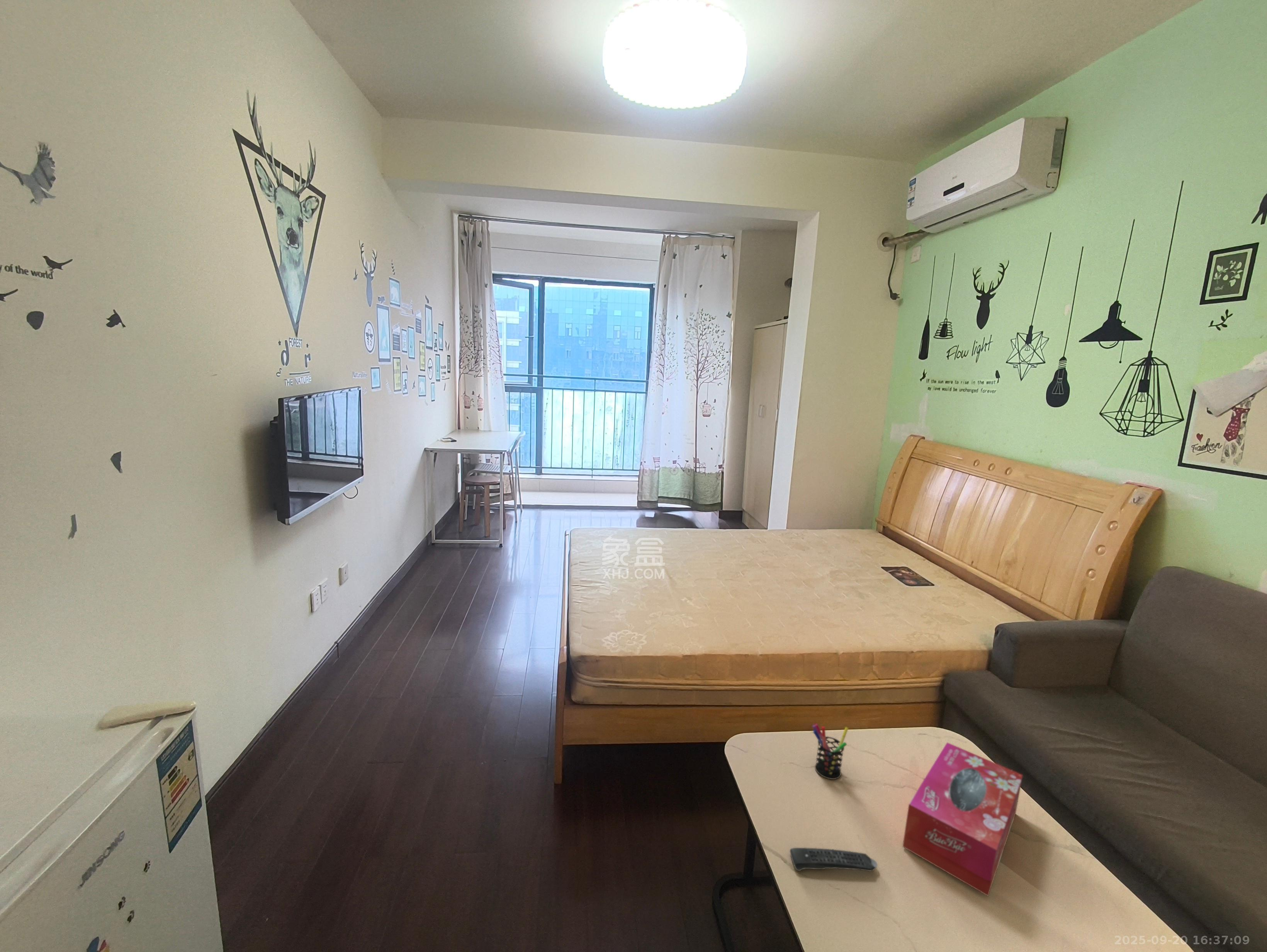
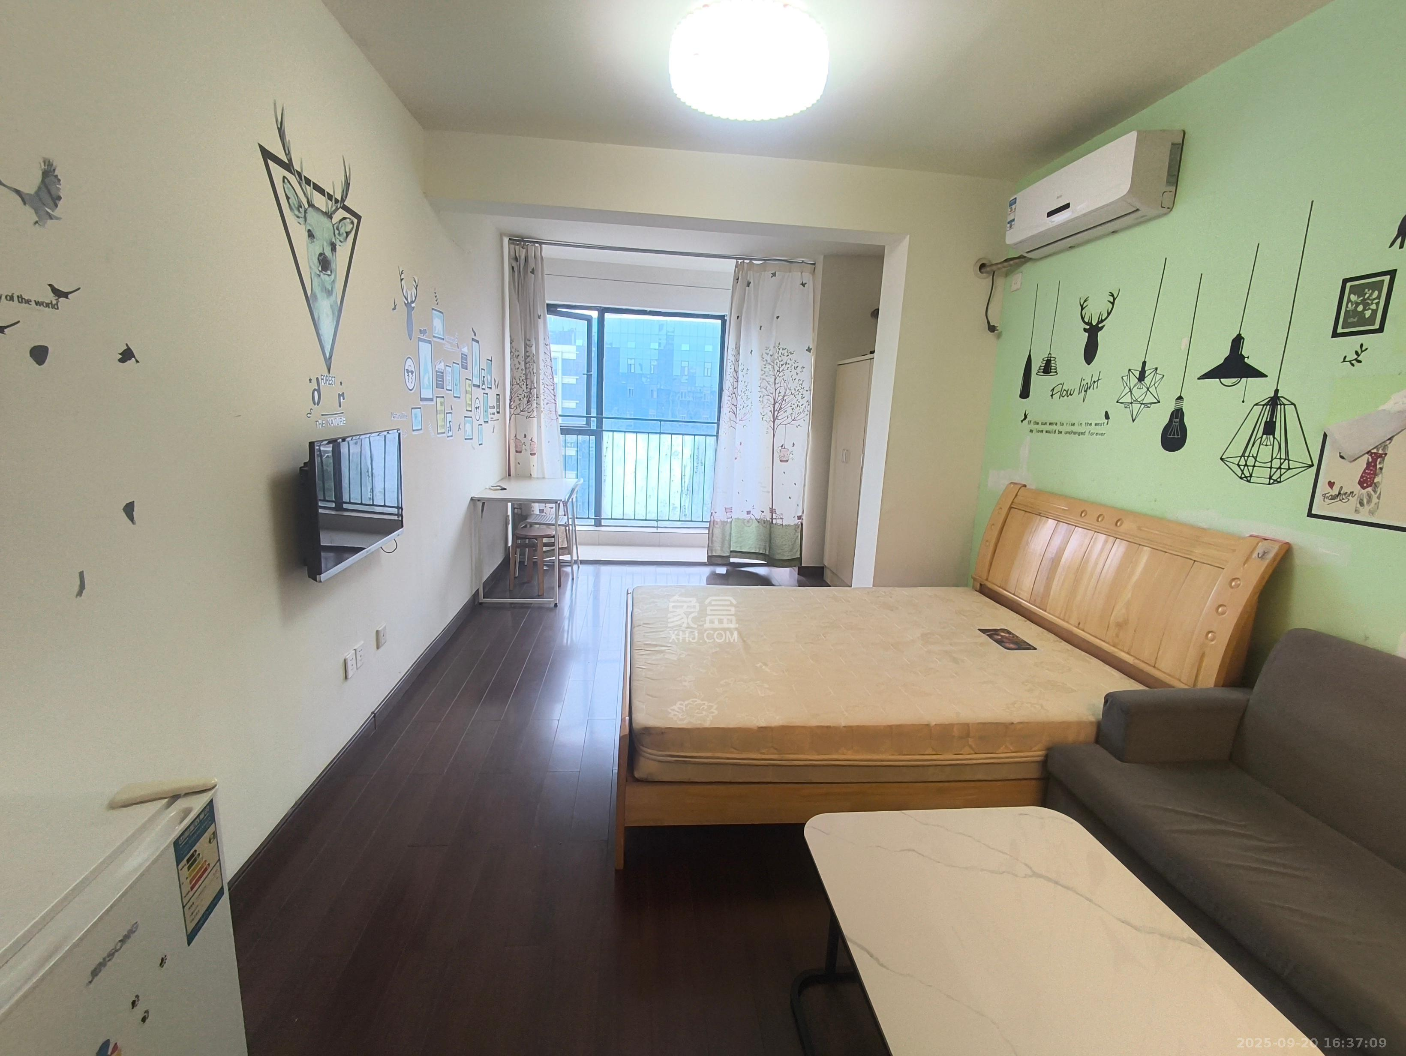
- remote control [790,847,878,872]
- pen holder [812,724,849,780]
- tissue box [902,742,1023,897]
